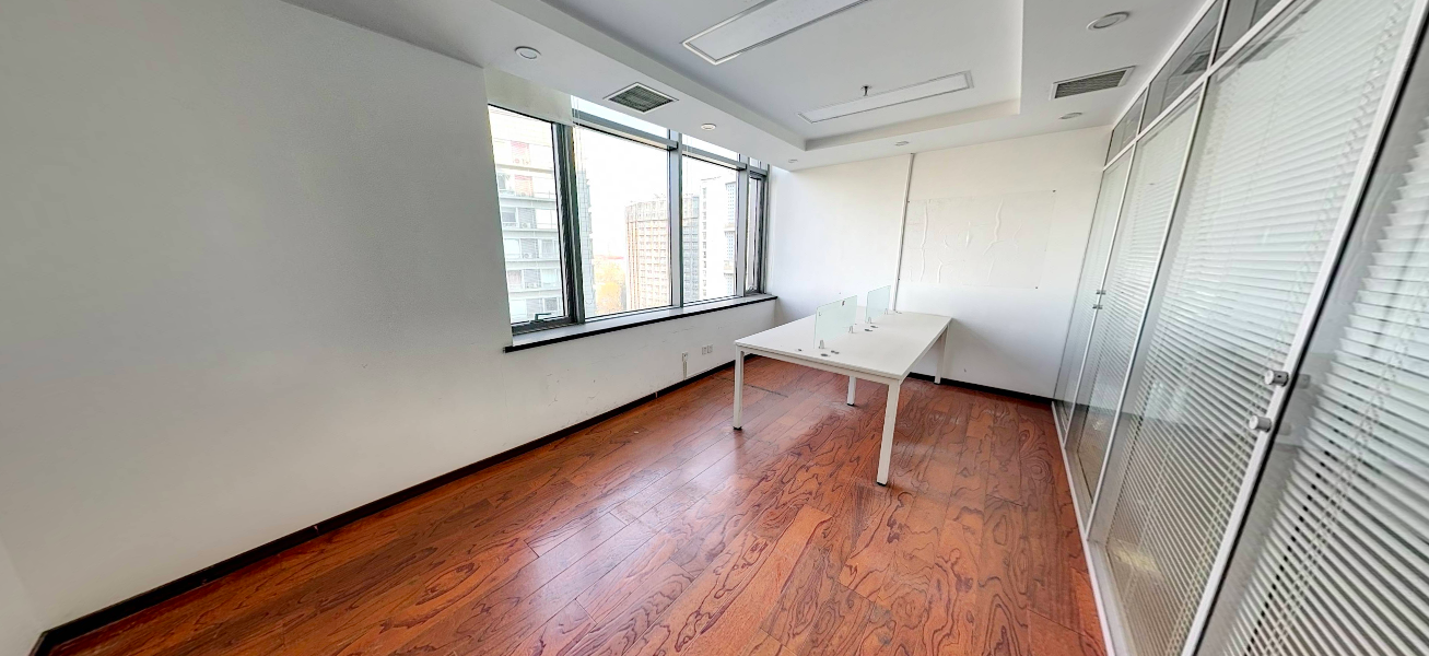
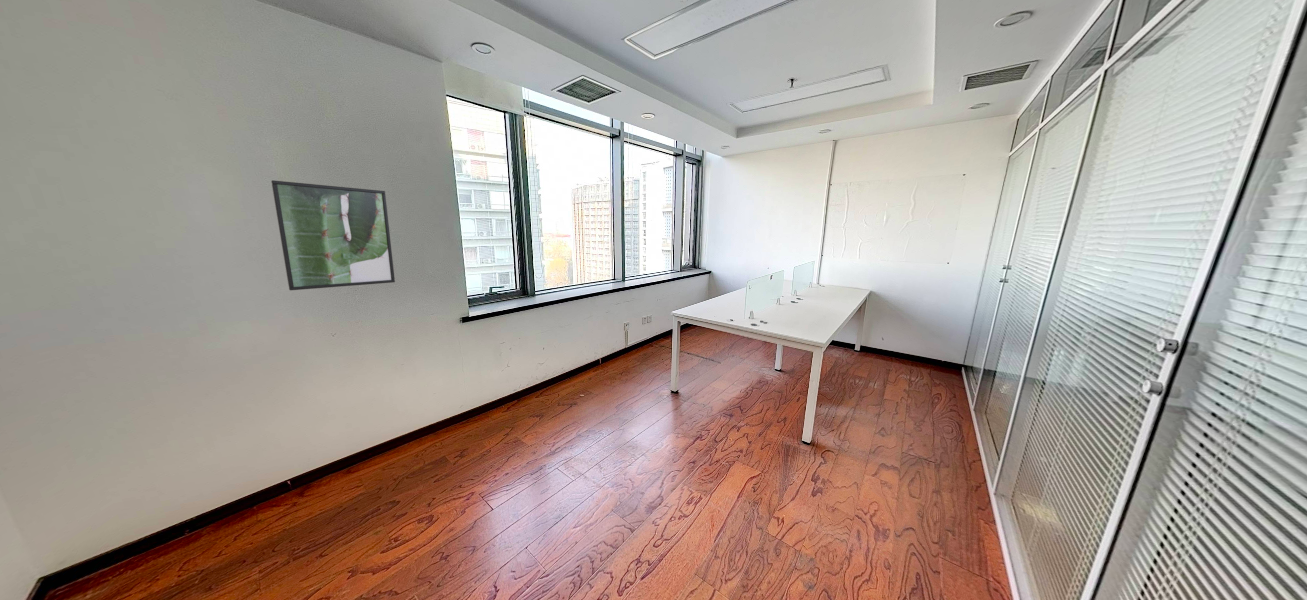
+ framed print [270,179,396,291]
